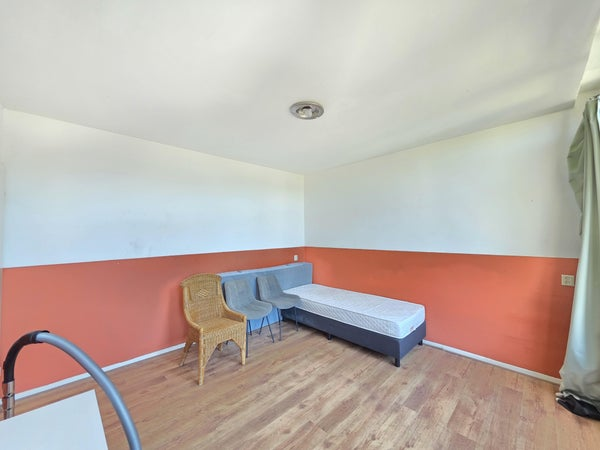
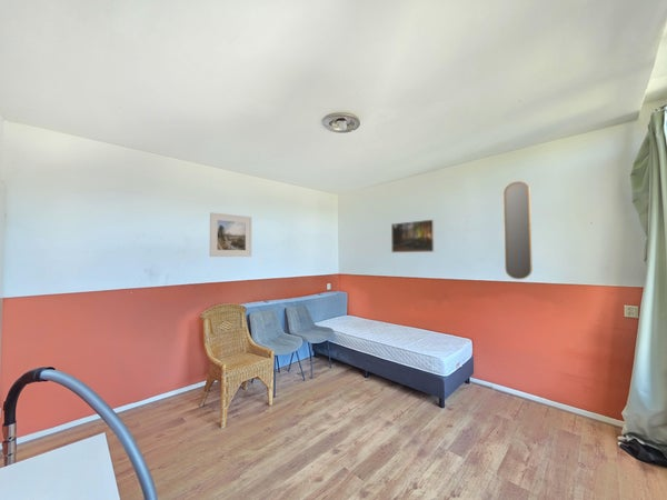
+ home mirror [502,180,534,280]
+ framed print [209,211,252,258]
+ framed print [390,218,436,253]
